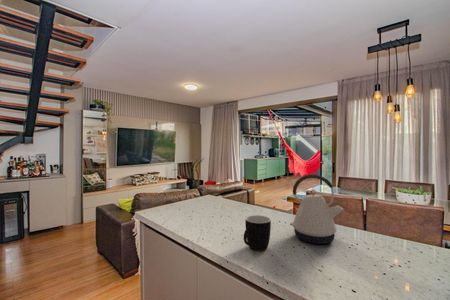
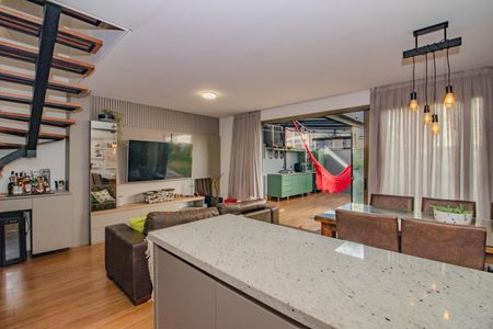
- mug [243,214,272,252]
- kettle [289,173,344,245]
